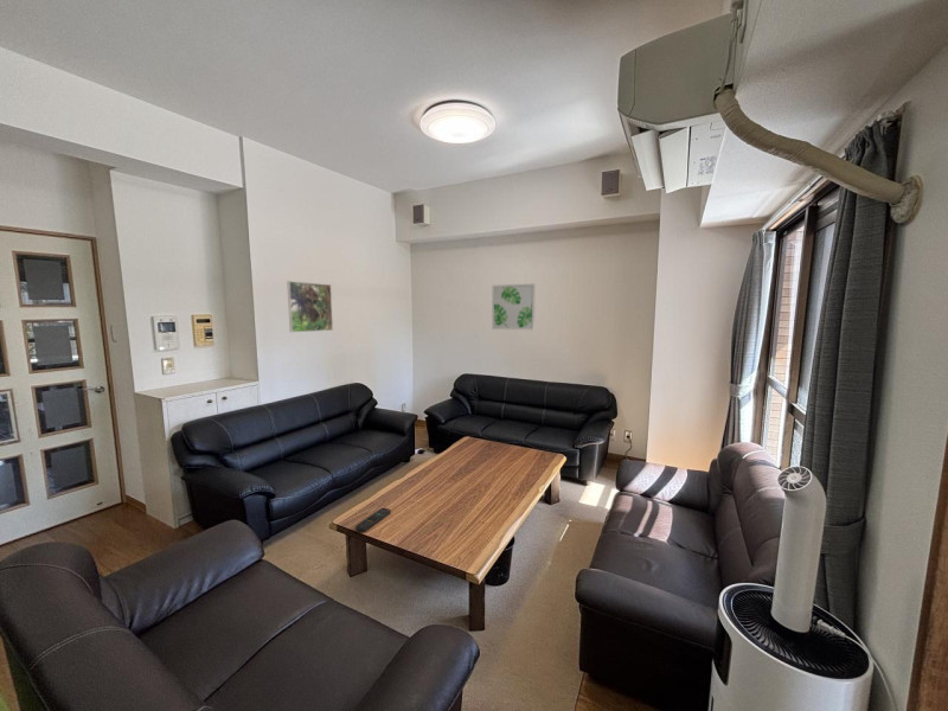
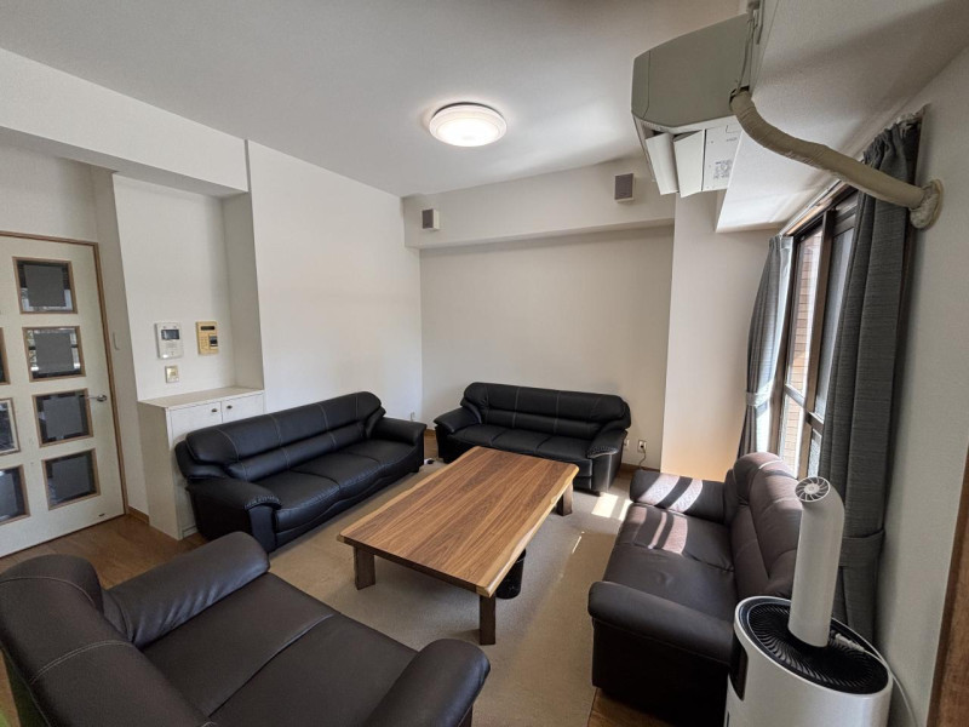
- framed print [286,280,334,333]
- remote control [354,507,392,533]
- wall art [491,282,537,332]
